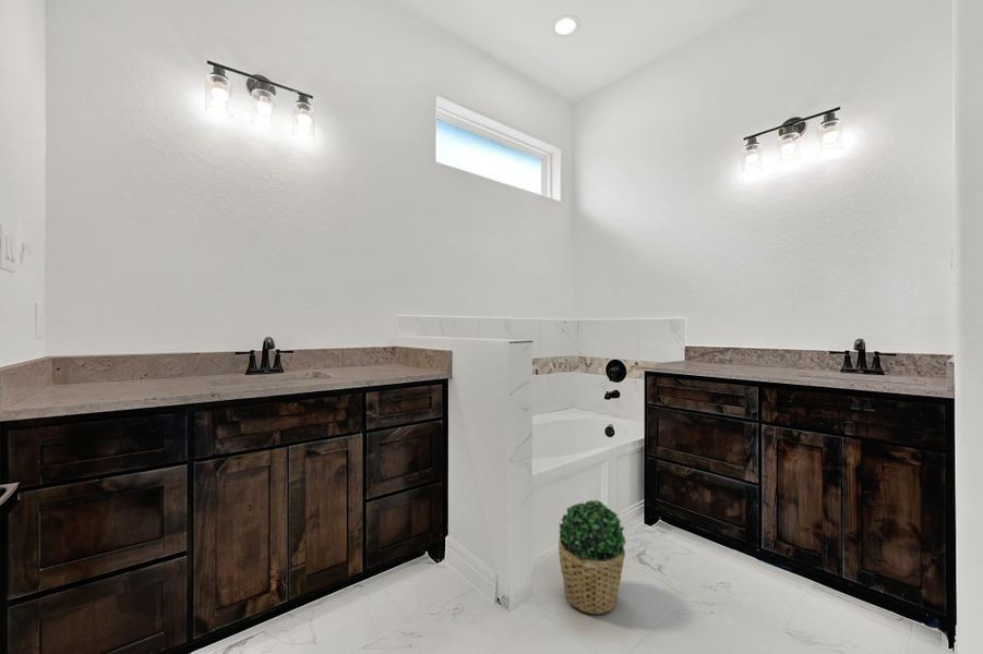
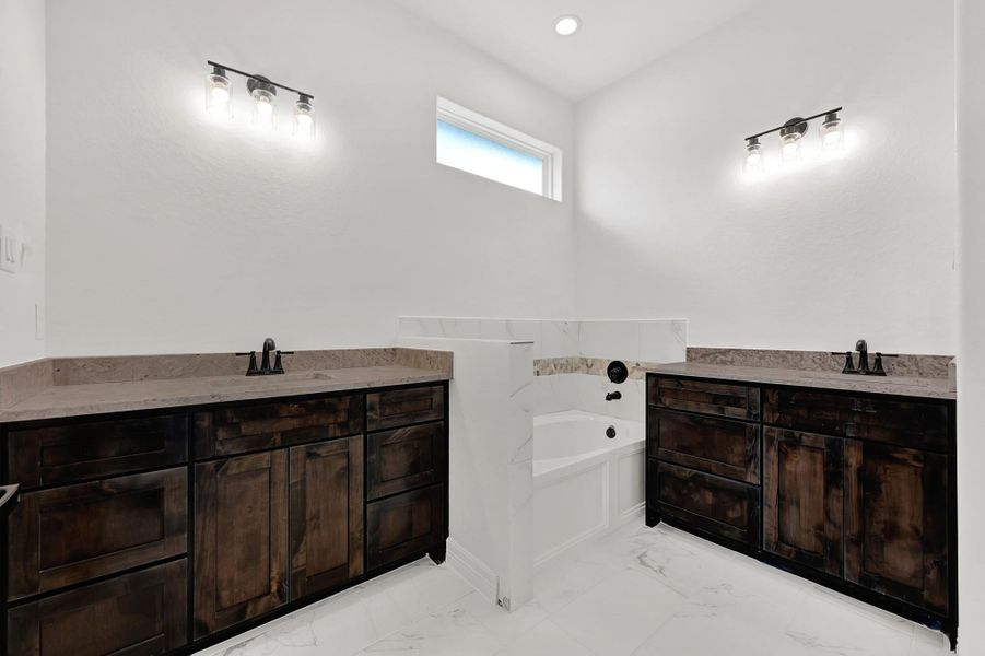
- potted plant [558,499,626,615]
